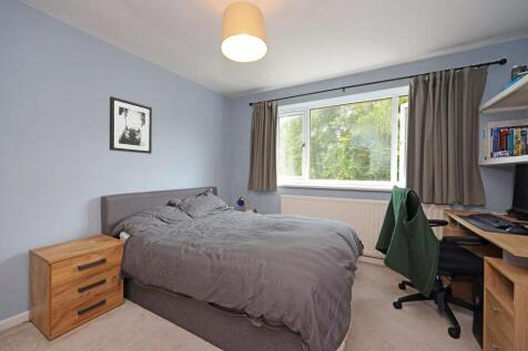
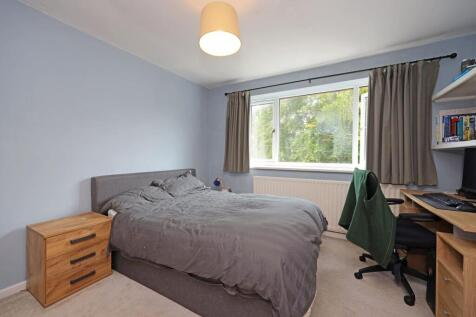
- wall art [109,95,153,155]
